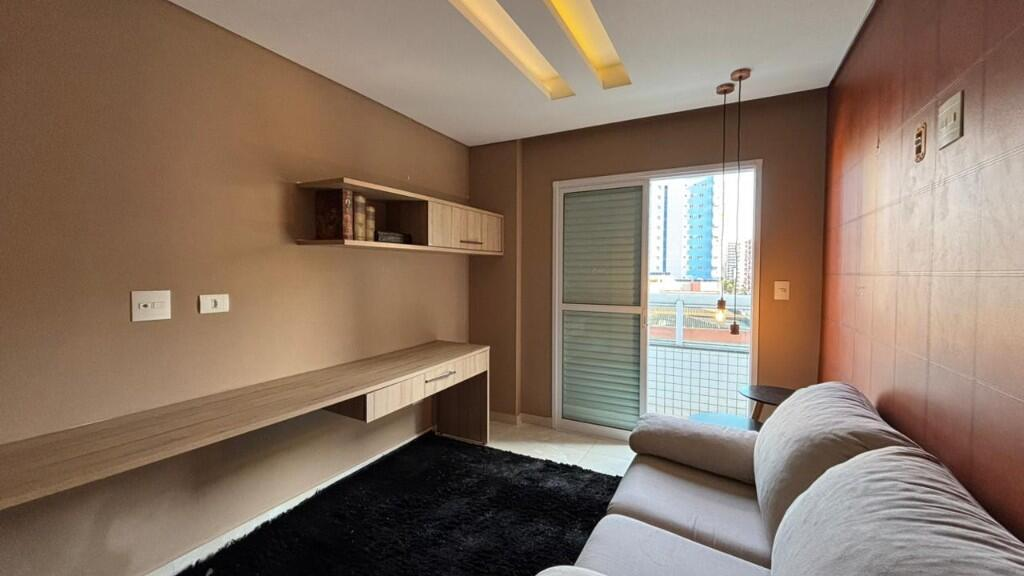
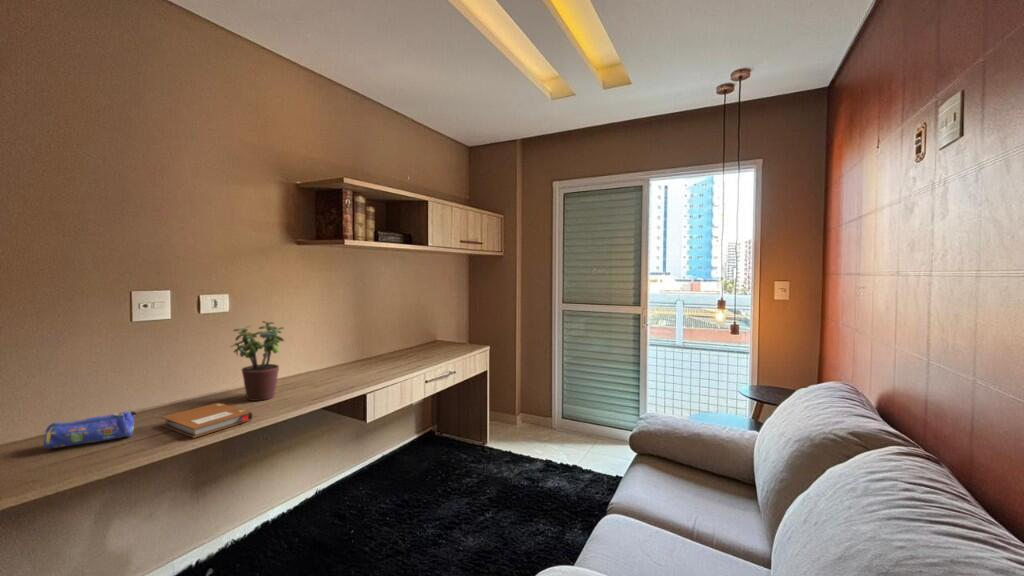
+ pencil case [43,410,138,450]
+ potted plant [229,320,285,402]
+ notebook [161,402,254,439]
